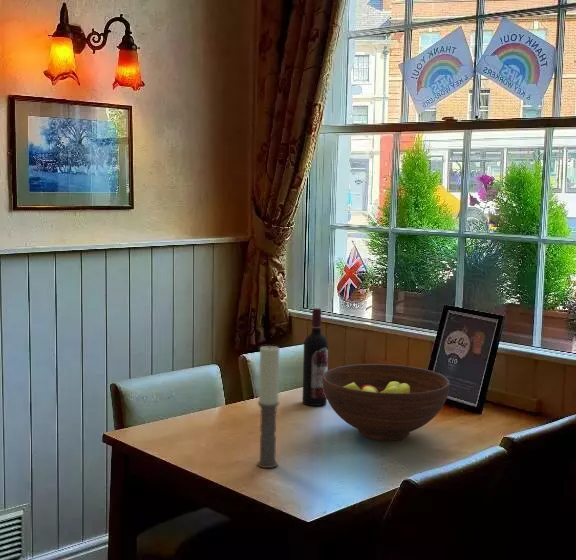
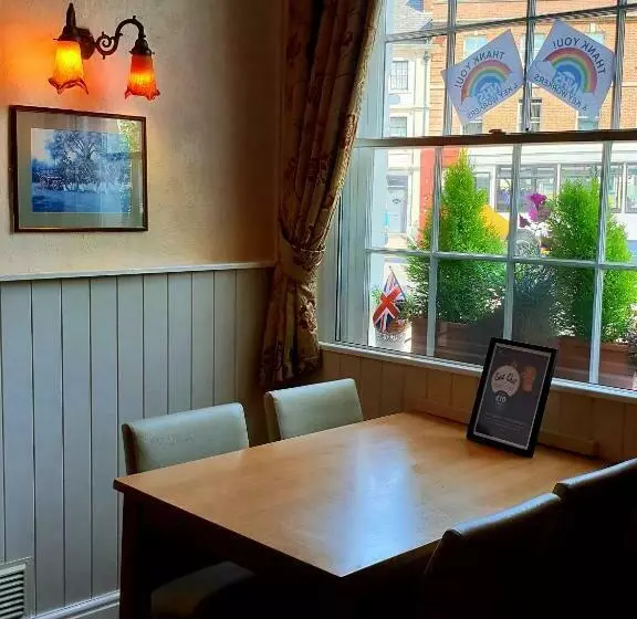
- wine bottle [302,307,329,407]
- candle [256,343,280,469]
- fruit bowl [322,363,451,442]
